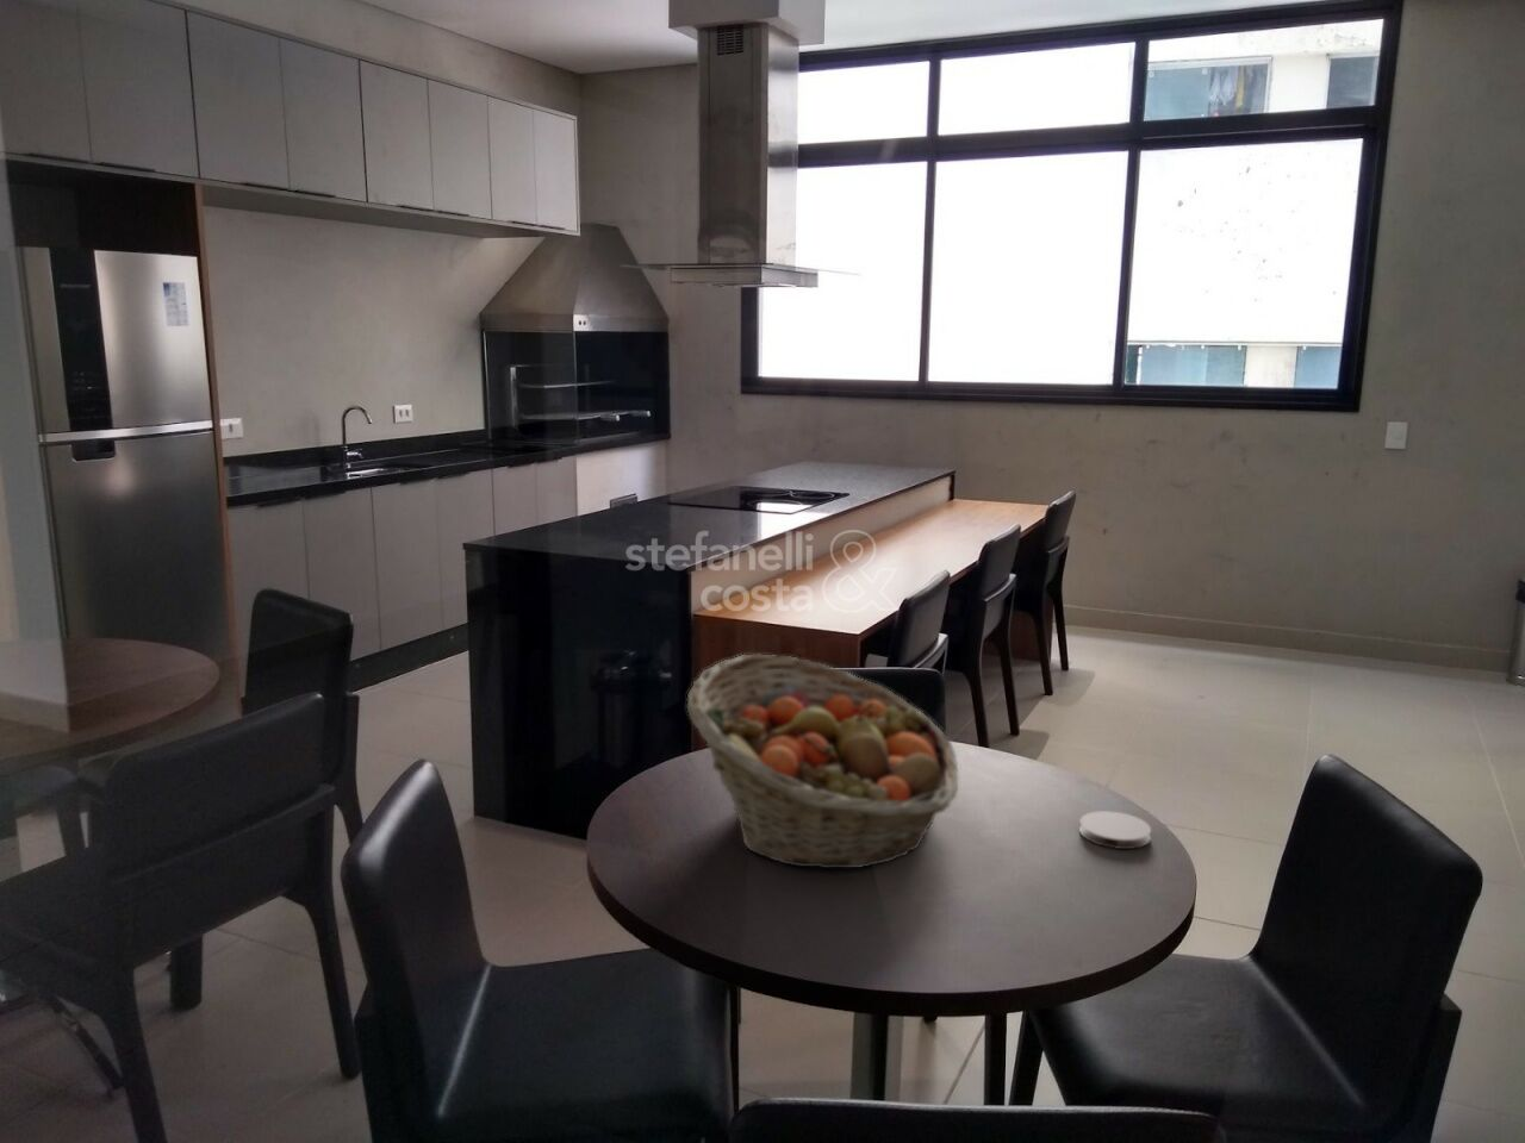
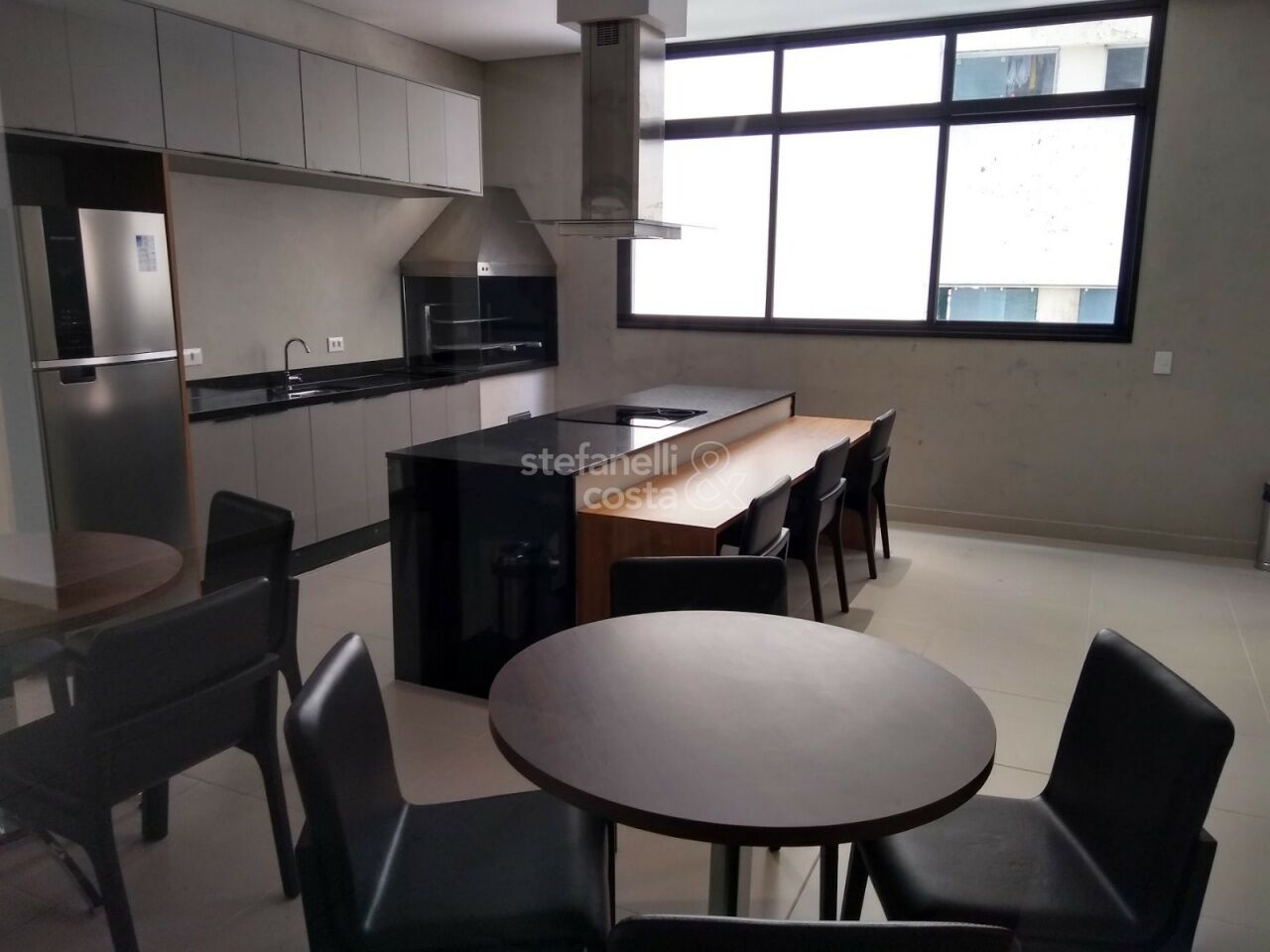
- fruit basket [687,653,961,869]
- coaster [1078,809,1152,850]
